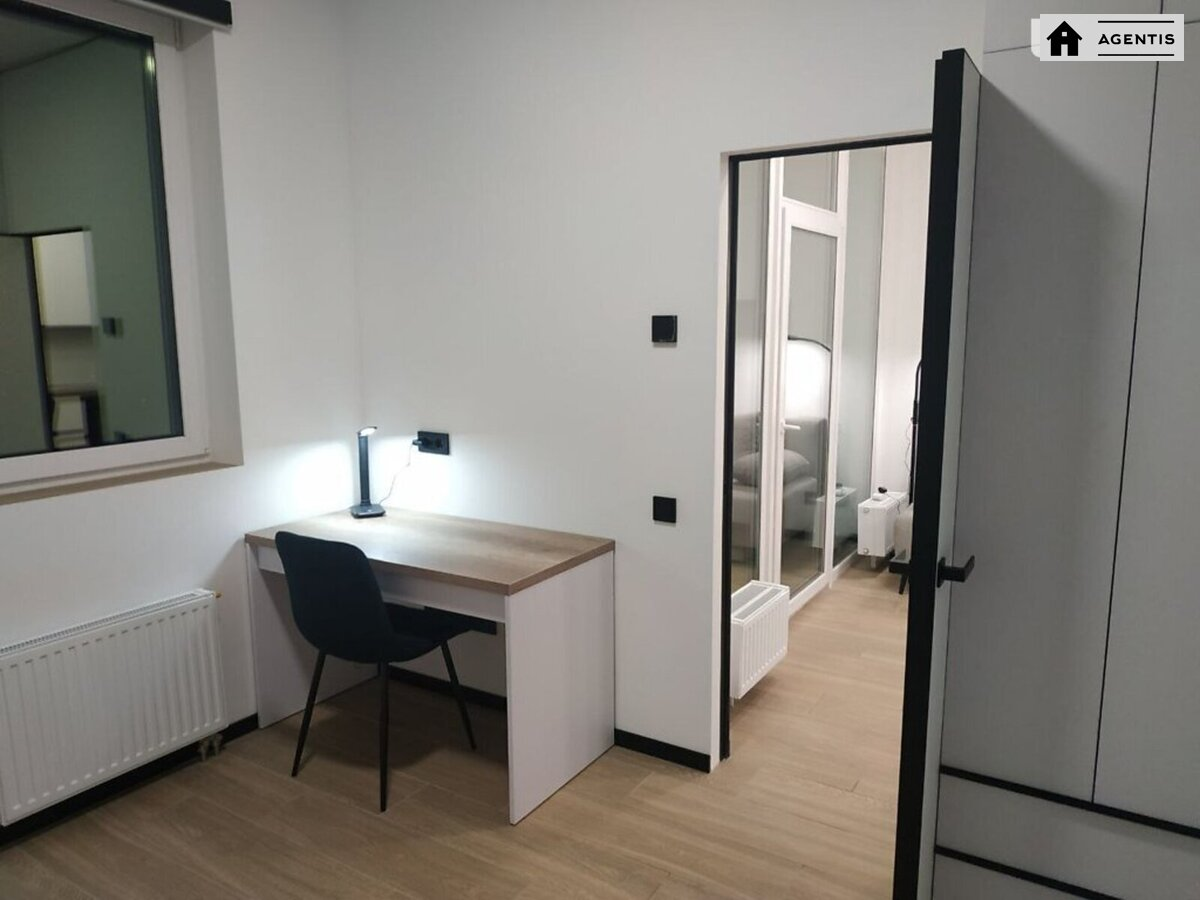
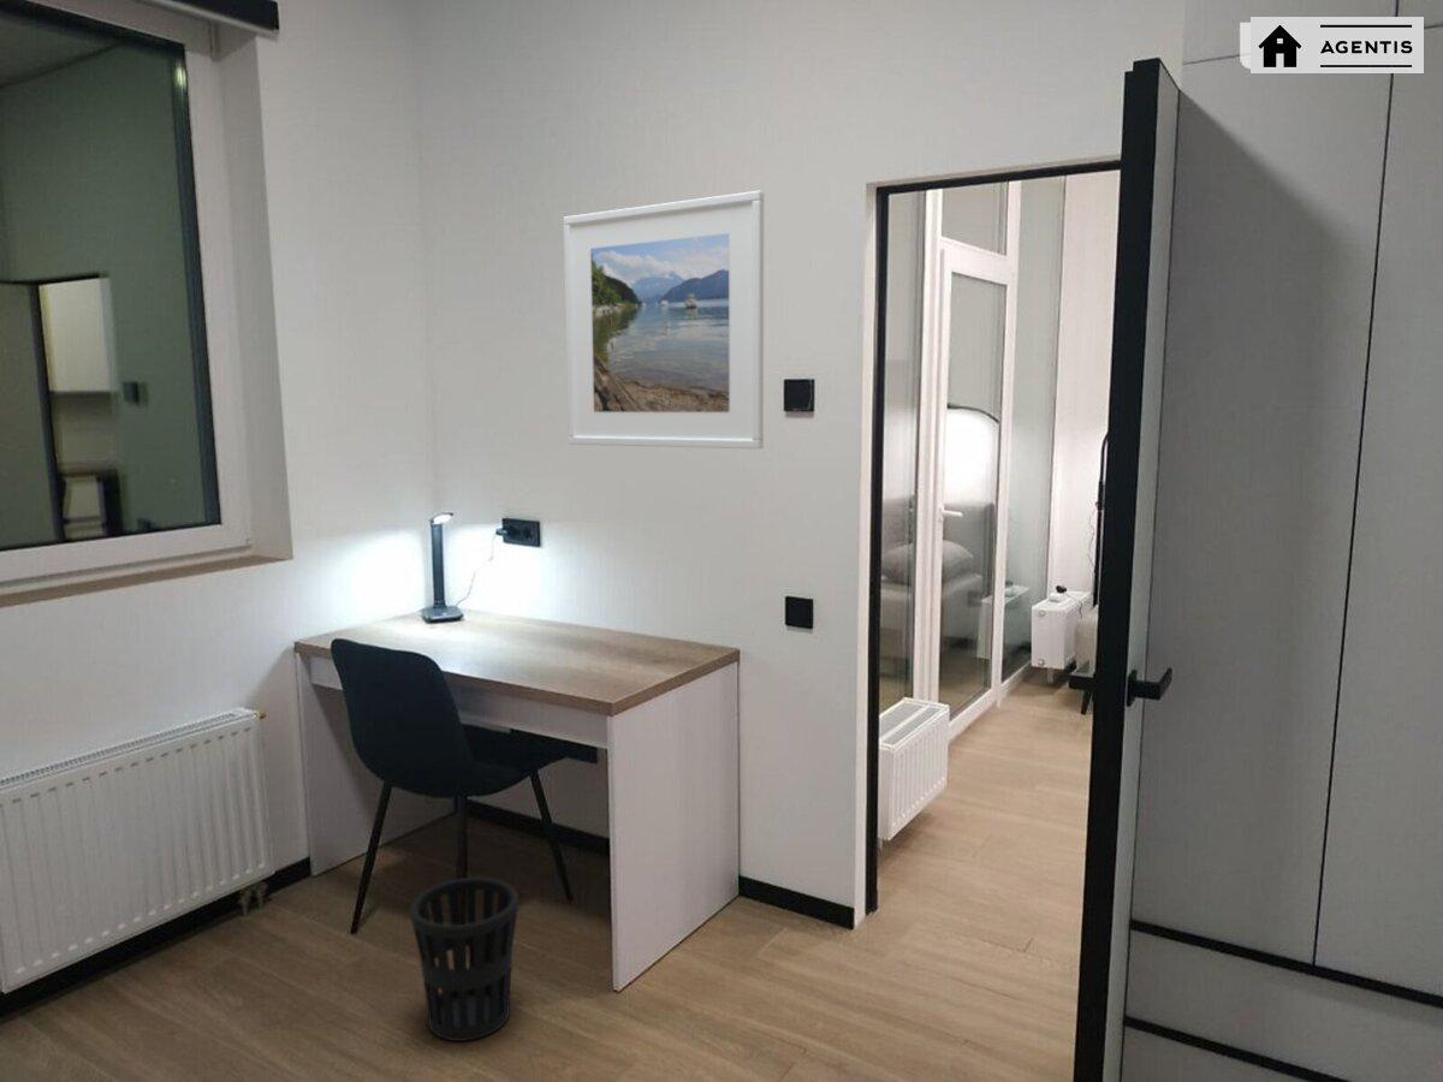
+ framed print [563,190,765,450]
+ wastebasket [410,876,519,1042]
